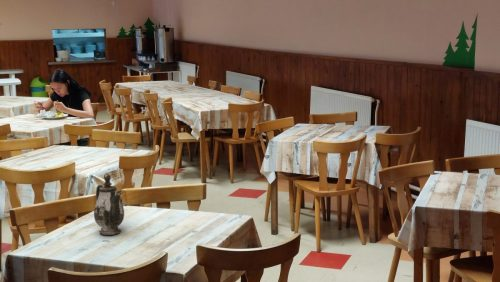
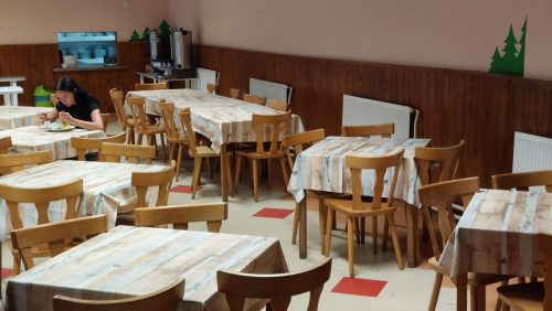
- teapot [93,172,125,236]
